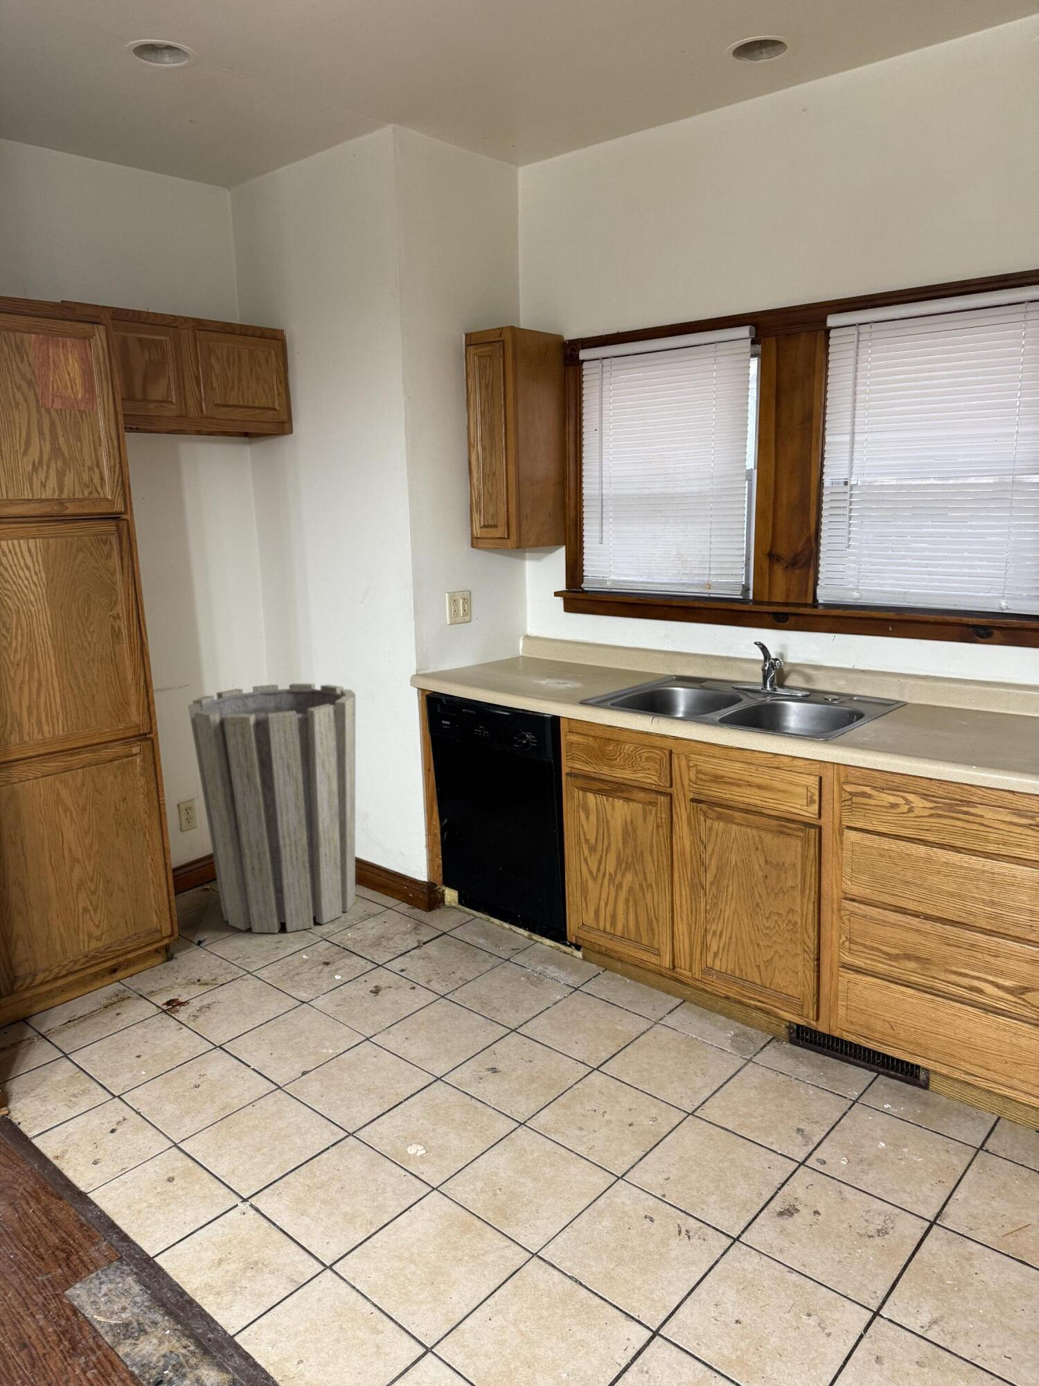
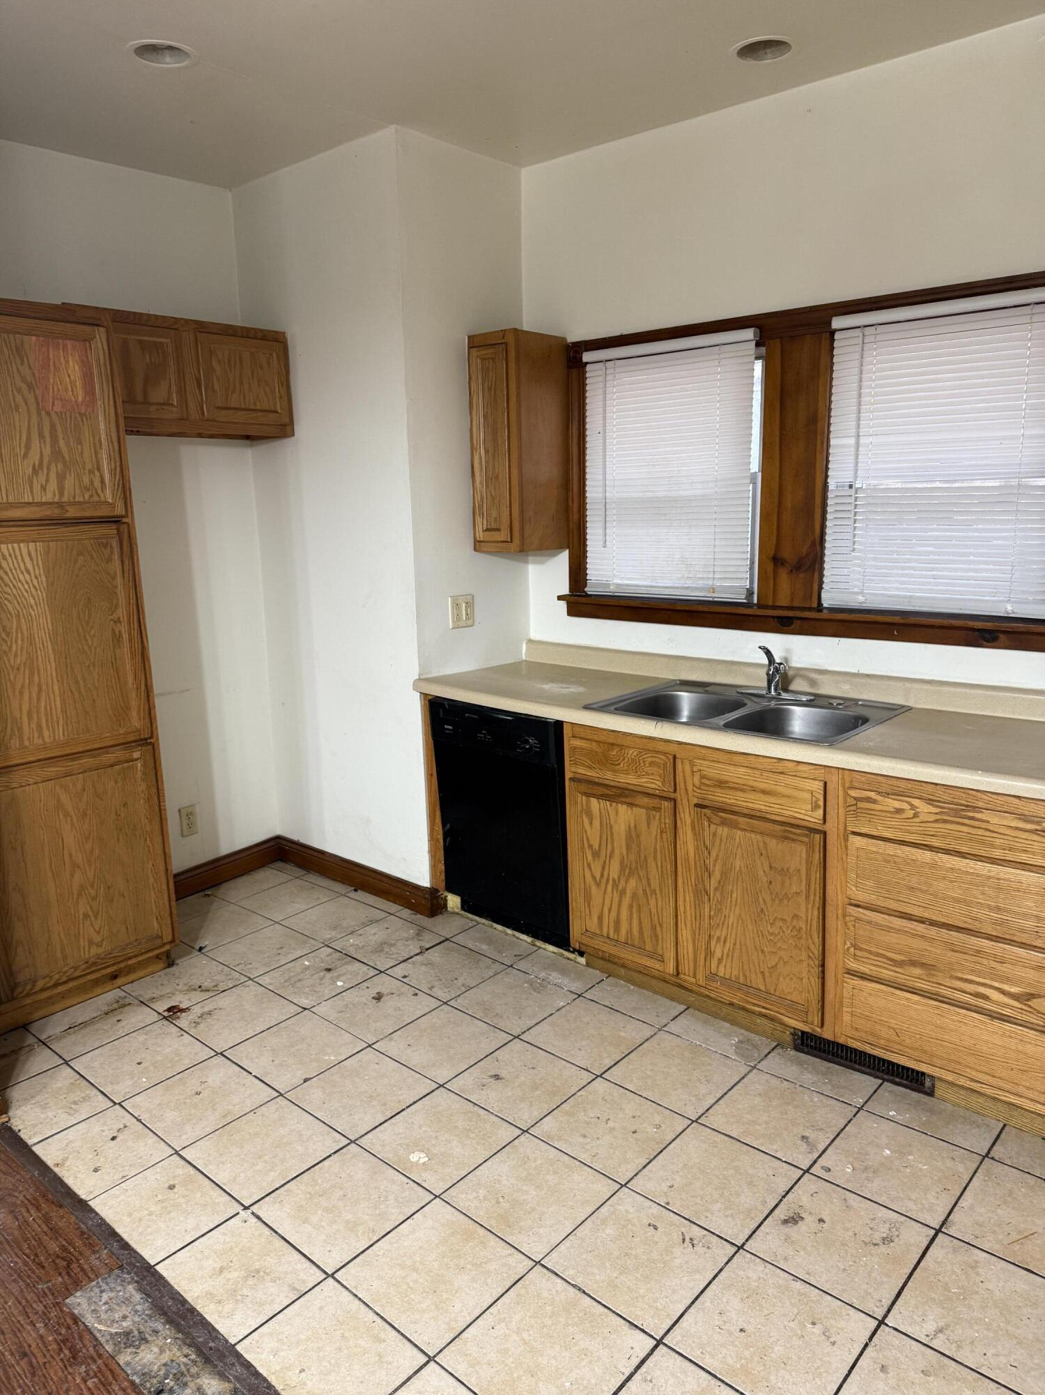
- trash can [187,682,356,934]
